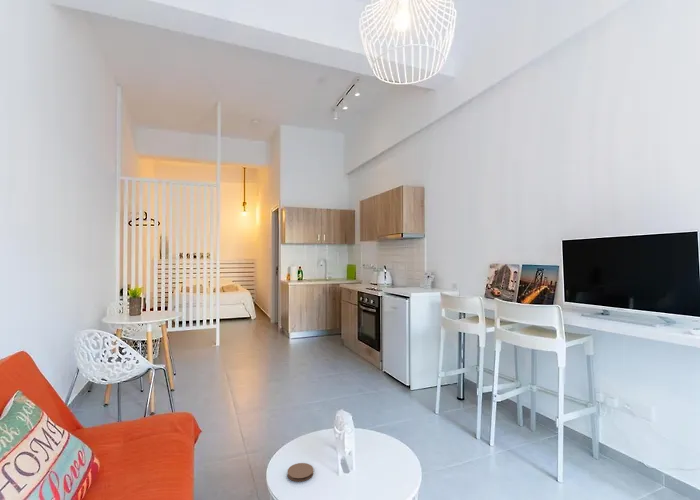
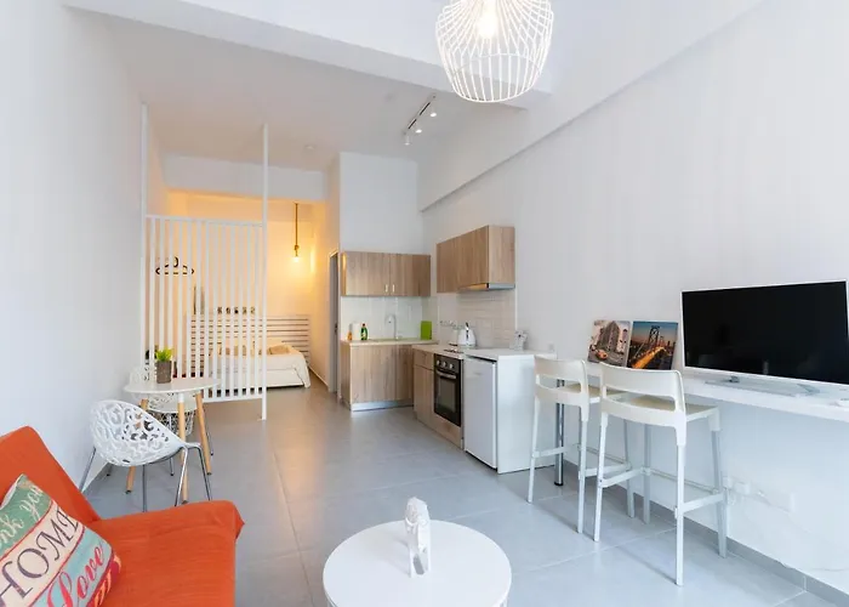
- coaster [286,462,314,483]
